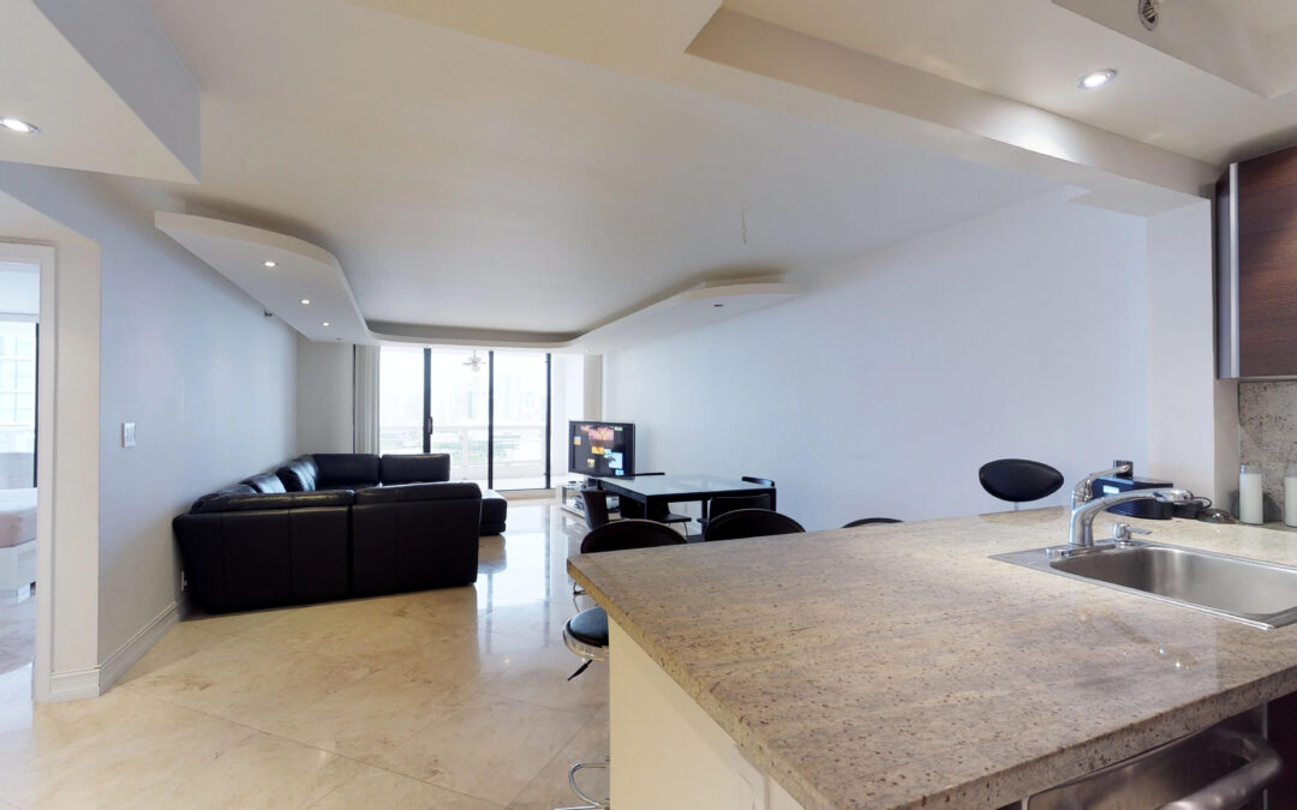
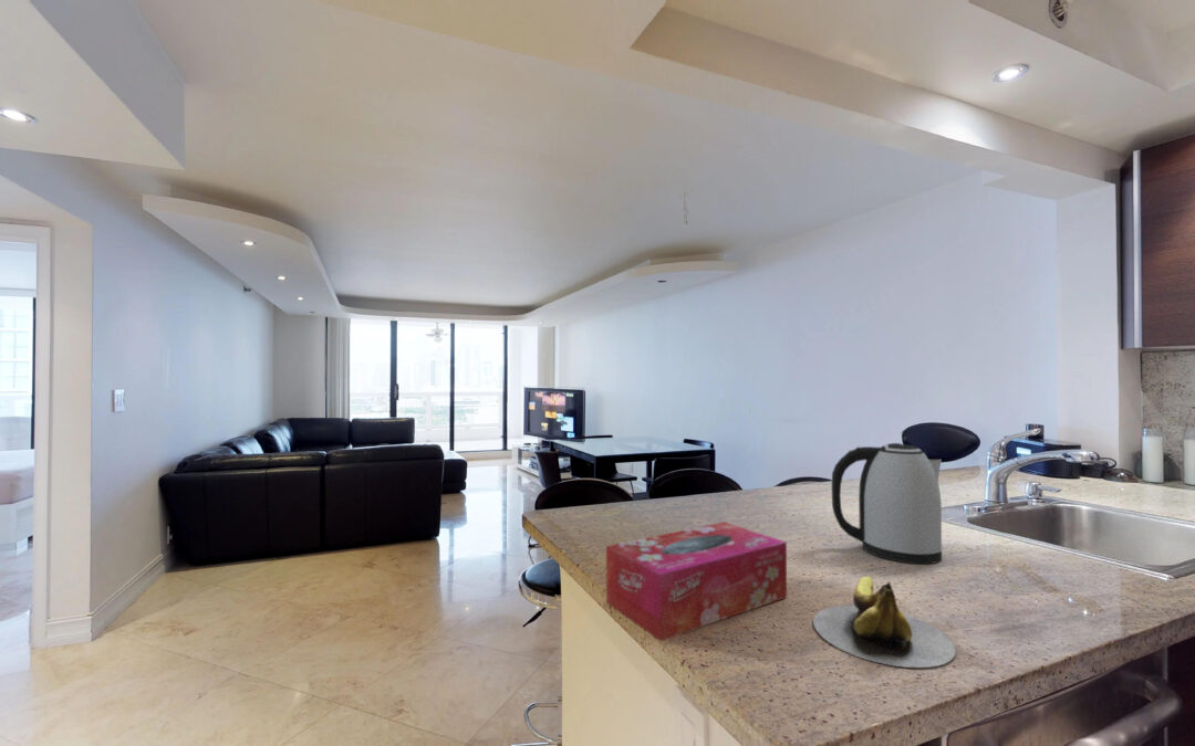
+ kettle [831,442,944,565]
+ banana [812,576,957,669]
+ tissue box [605,521,788,642]
